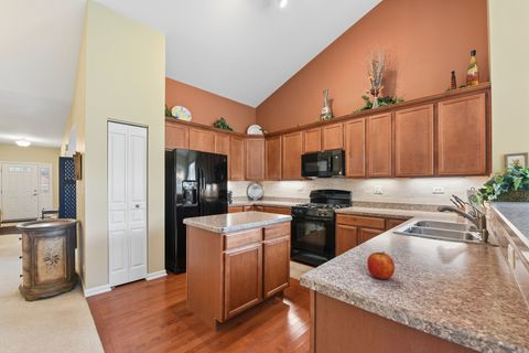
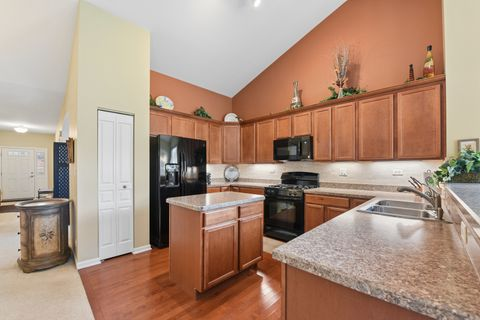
- apple [366,250,396,280]
